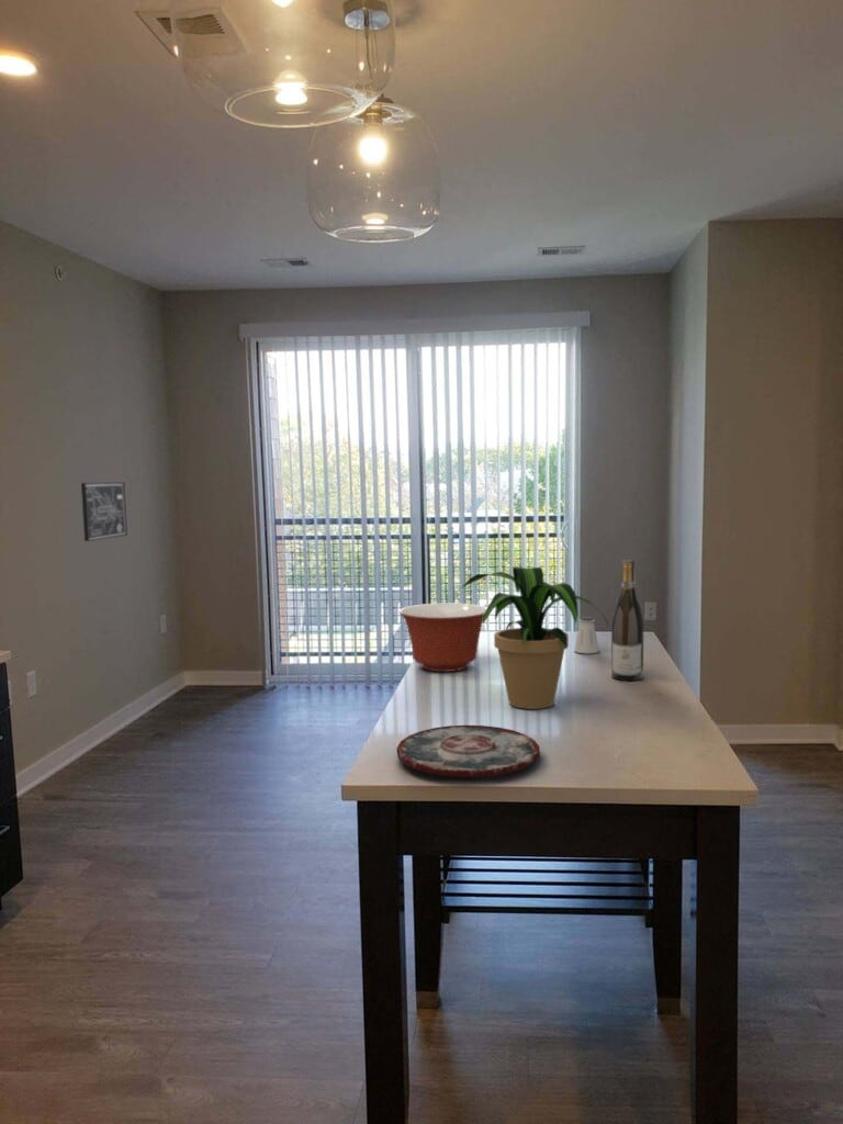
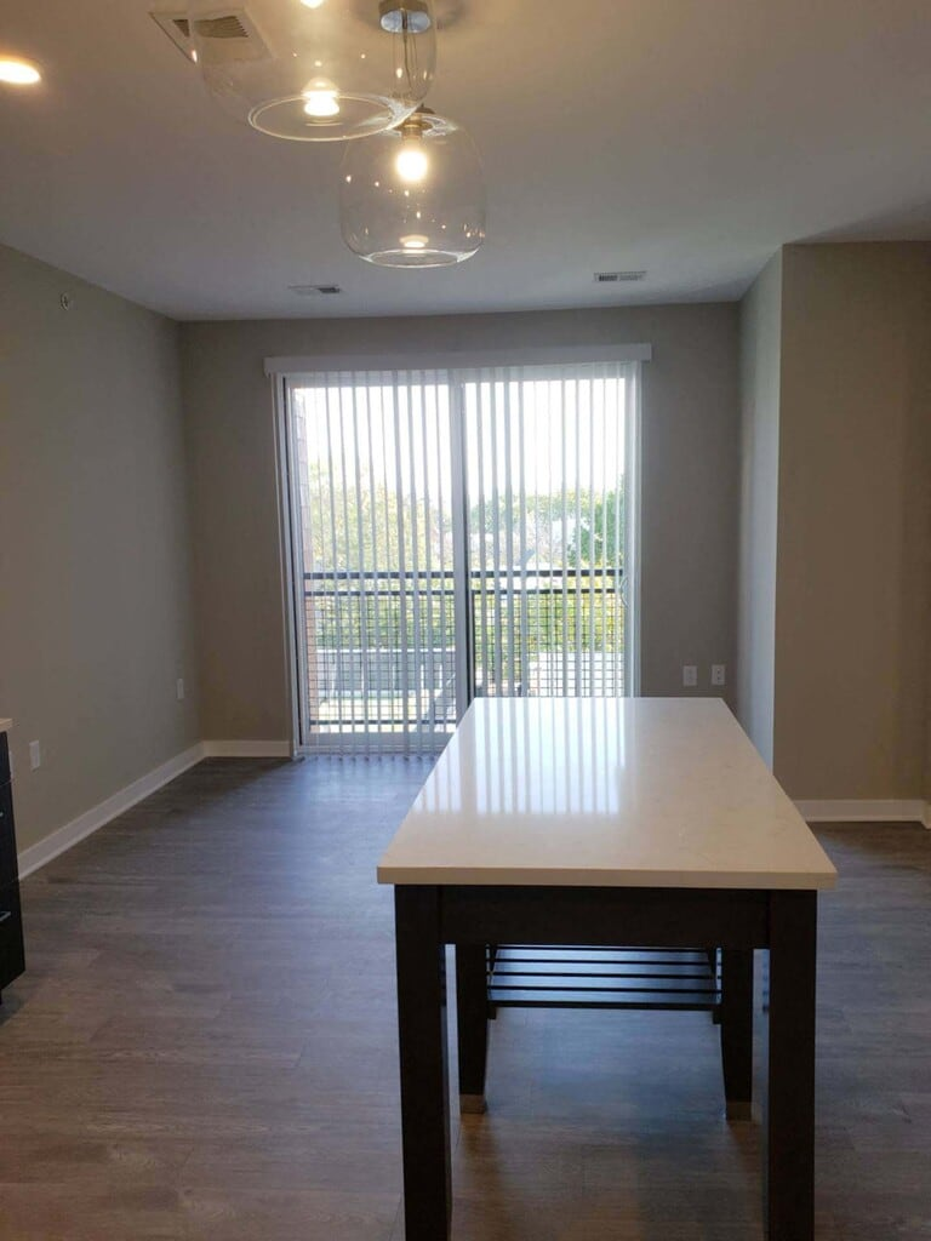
- saltshaker [573,616,600,654]
- wine bottle [610,560,644,682]
- potted plant [454,565,609,710]
- wall art [80,481,128,542]
- plate [396,724,541,778]
- mixing bowl [397,603,487,673]
